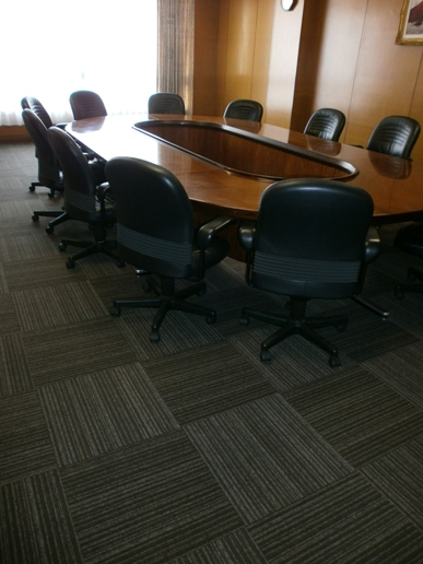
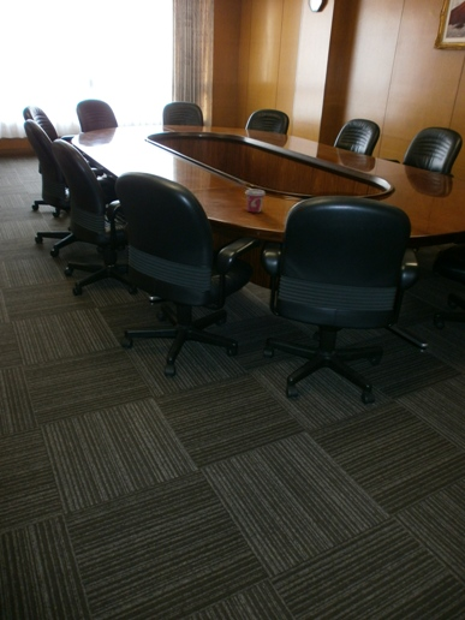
+ cup [244,189,267,214]
